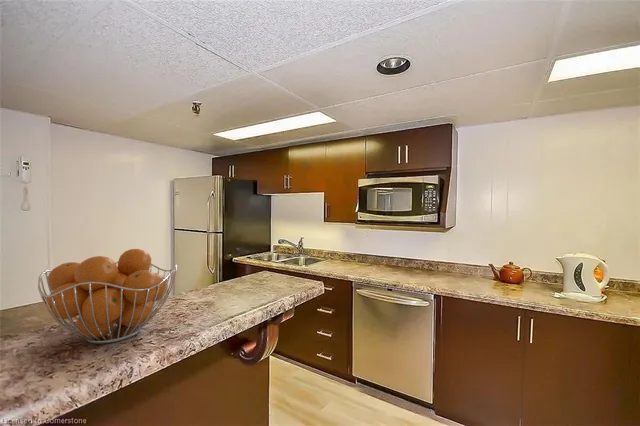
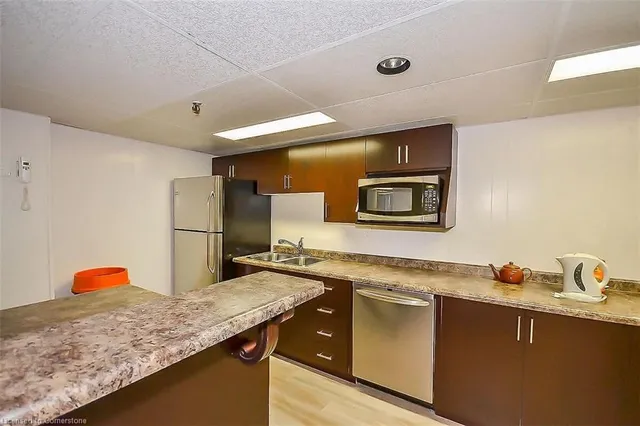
- fruit basket [37,248,179,345]
